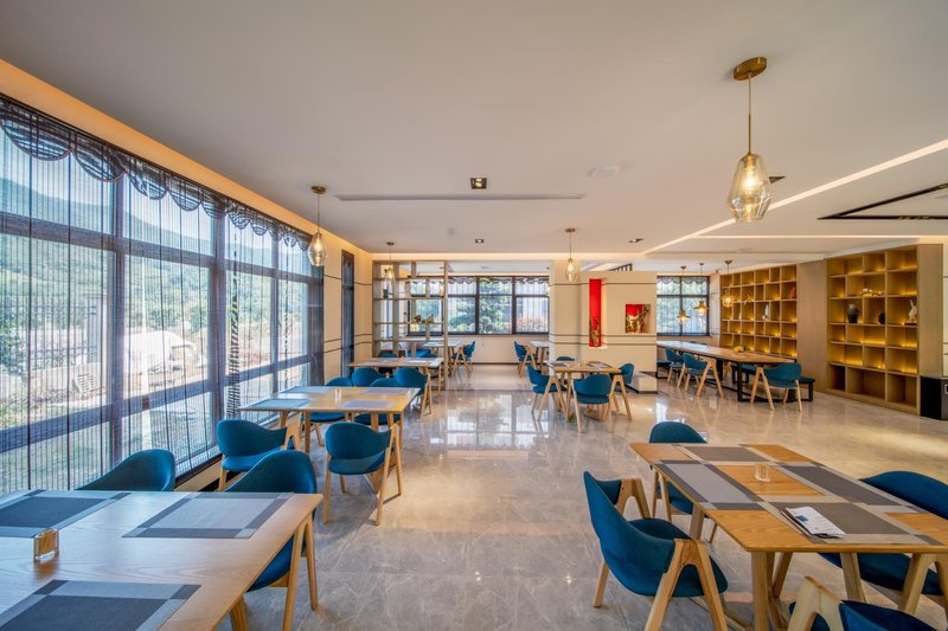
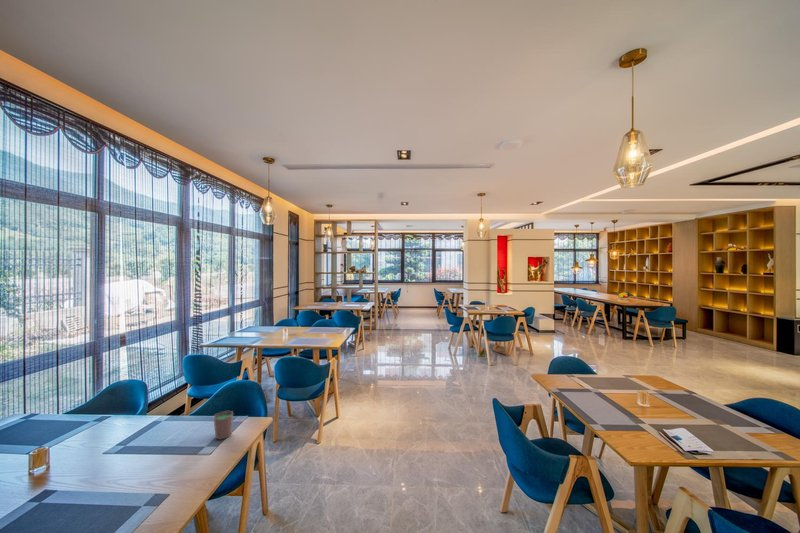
+ cup [212,410,234,440]
